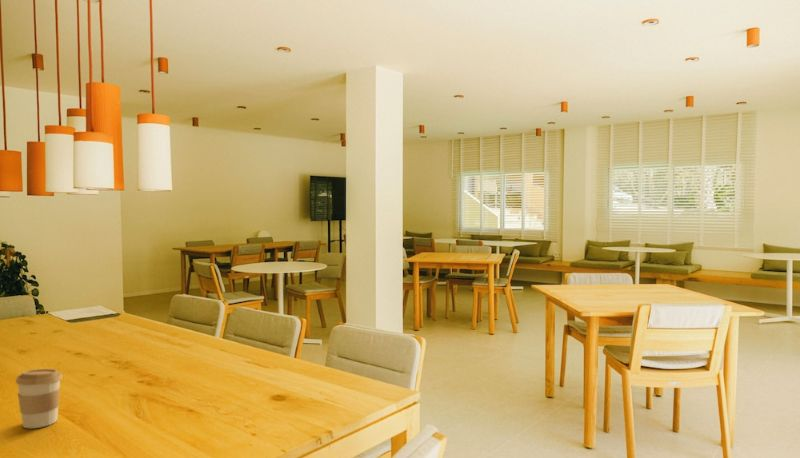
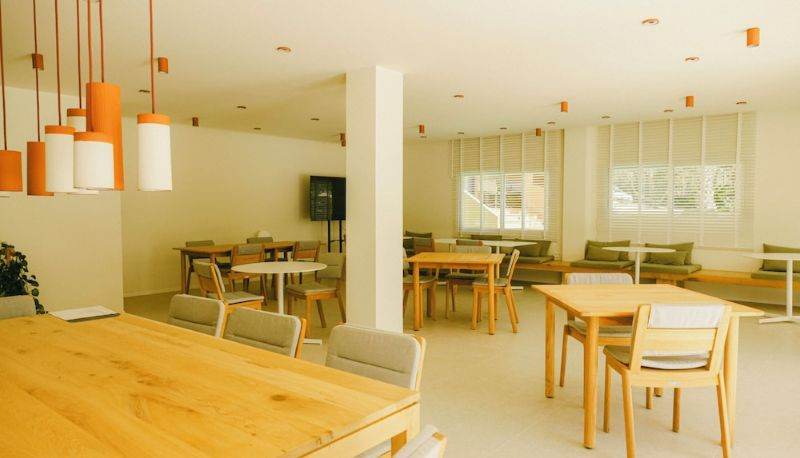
- coffee cup [15,368,63,429]
